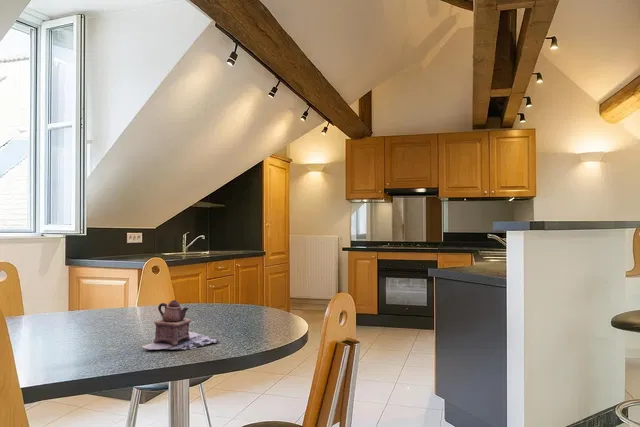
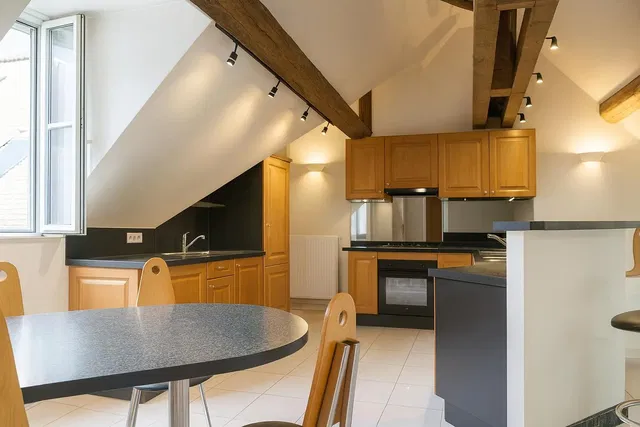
- teapot [141,299,221,351]
